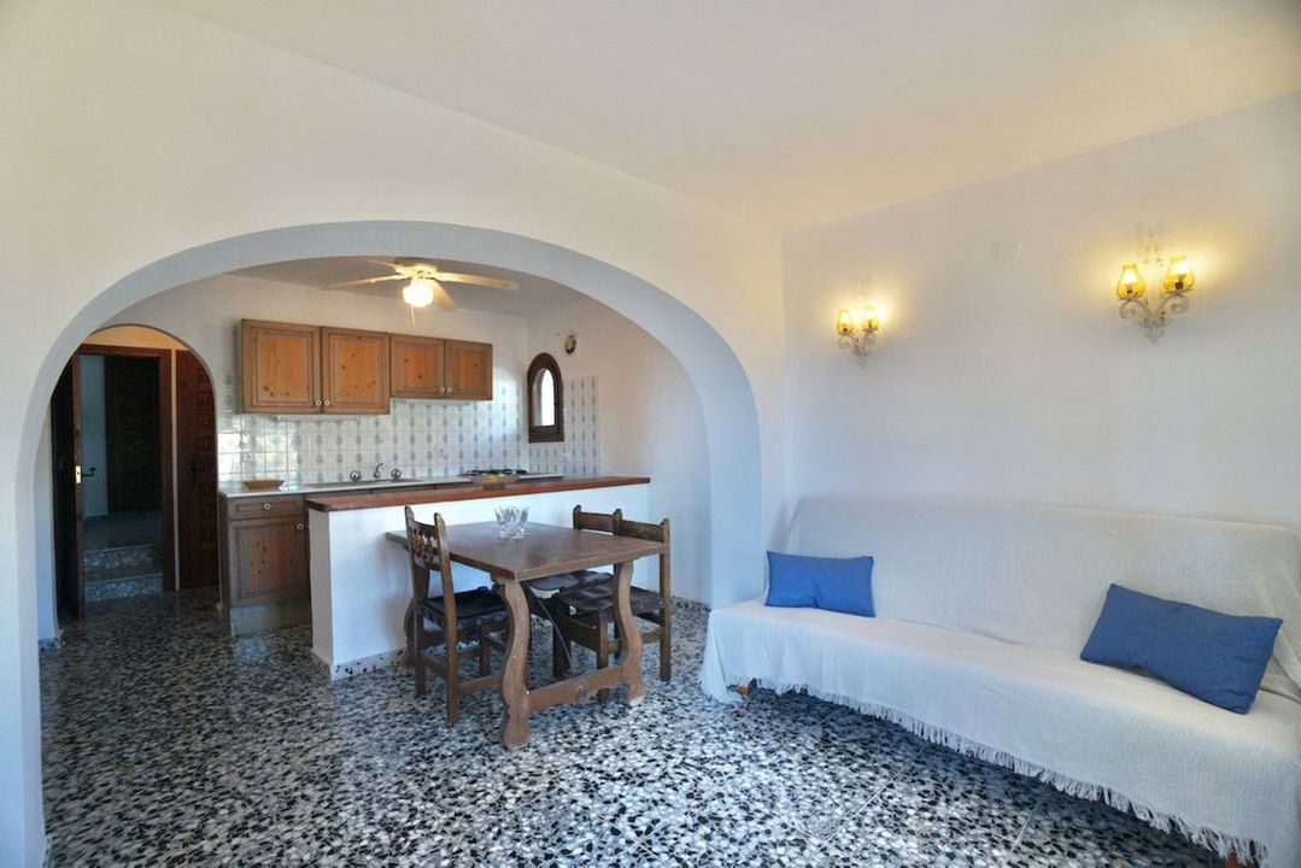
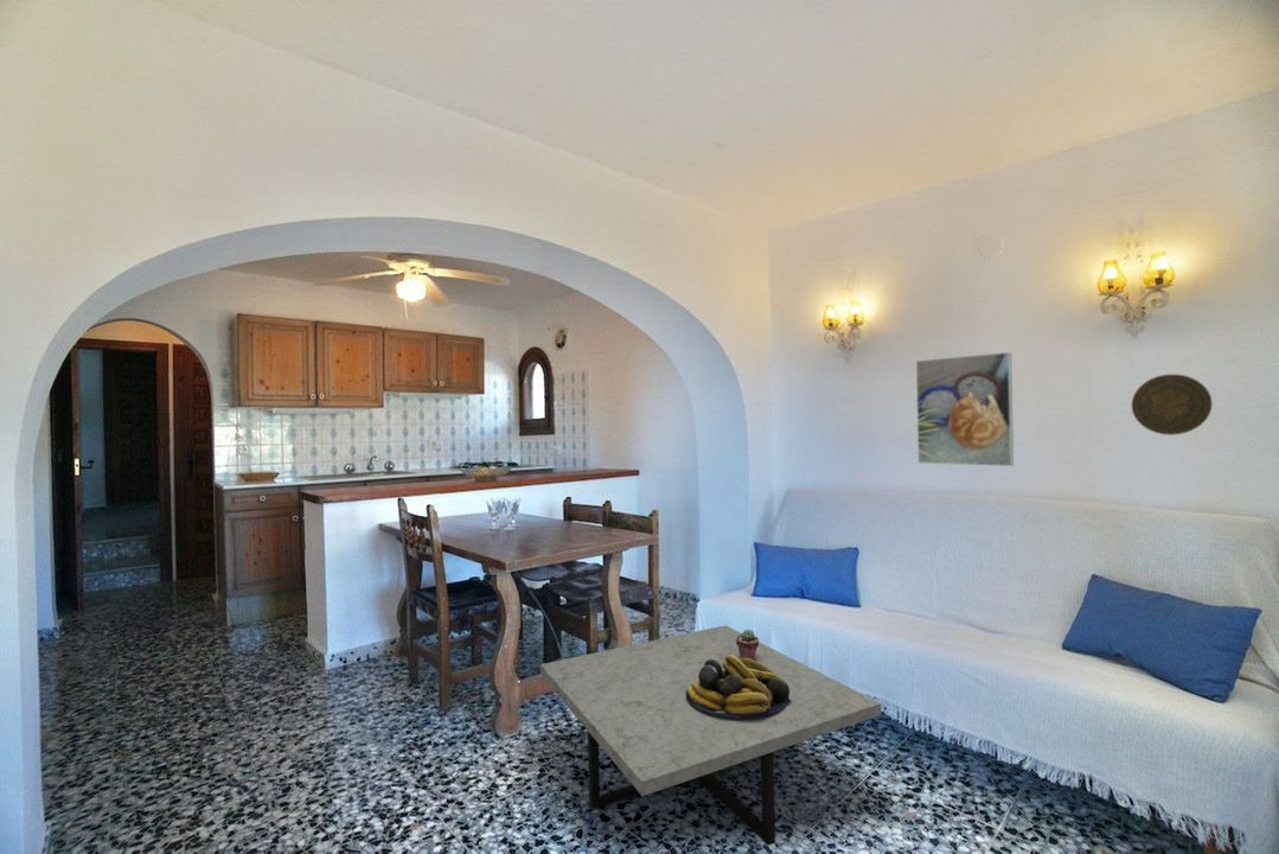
+ fruit bowl [685,655,792,719]
+ coffee table [539,624,882,847]
+ decorative plate [1131,374,1214,436]
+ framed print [915,351,1015,467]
+ potted succulent [736,629,760,661]
